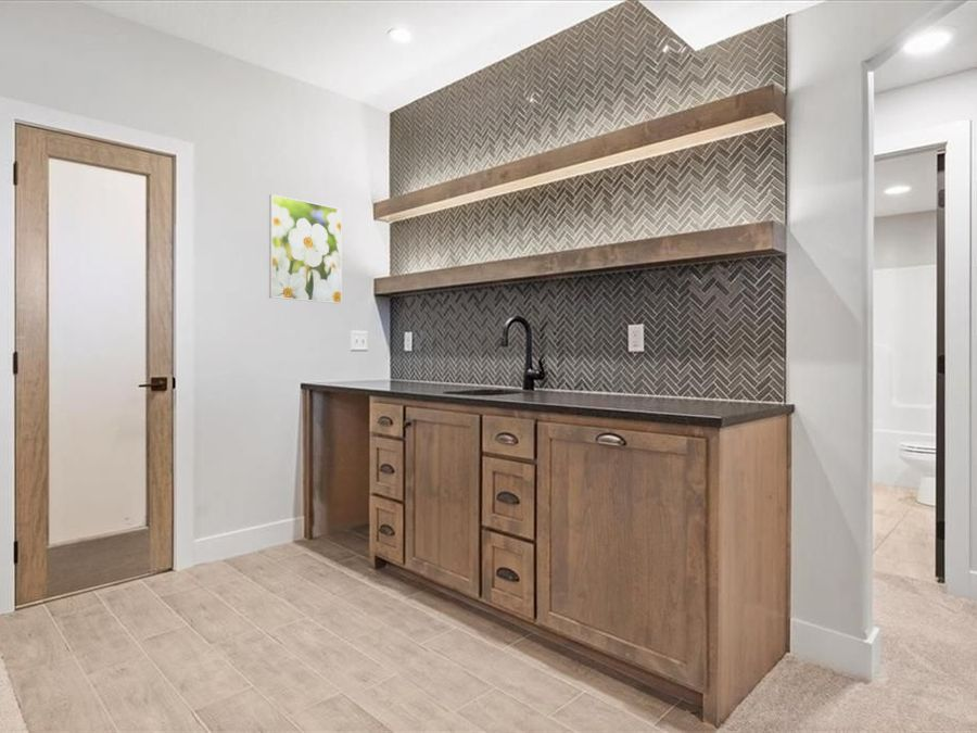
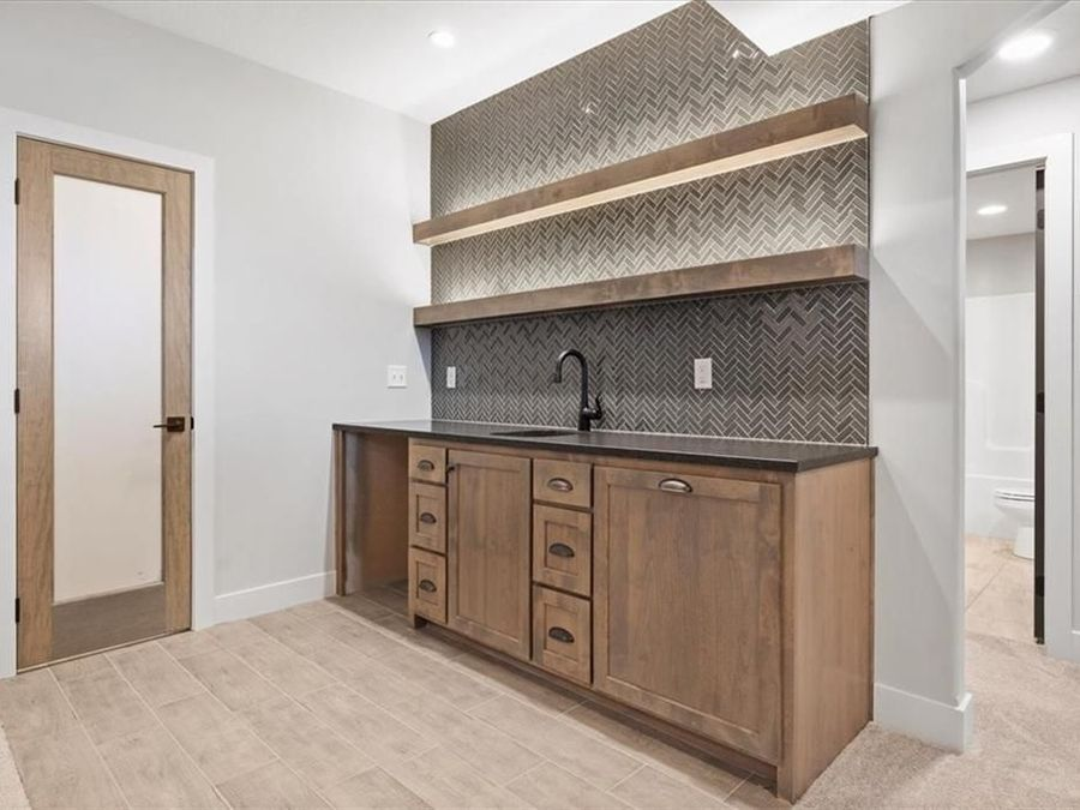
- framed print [268,193,343,304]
